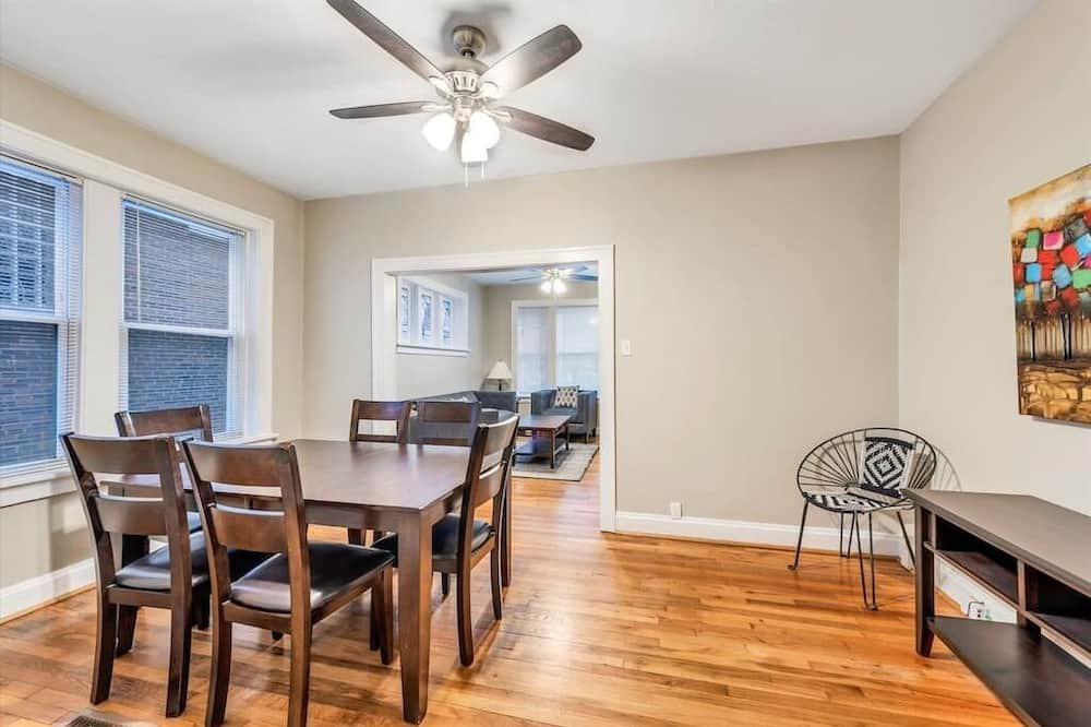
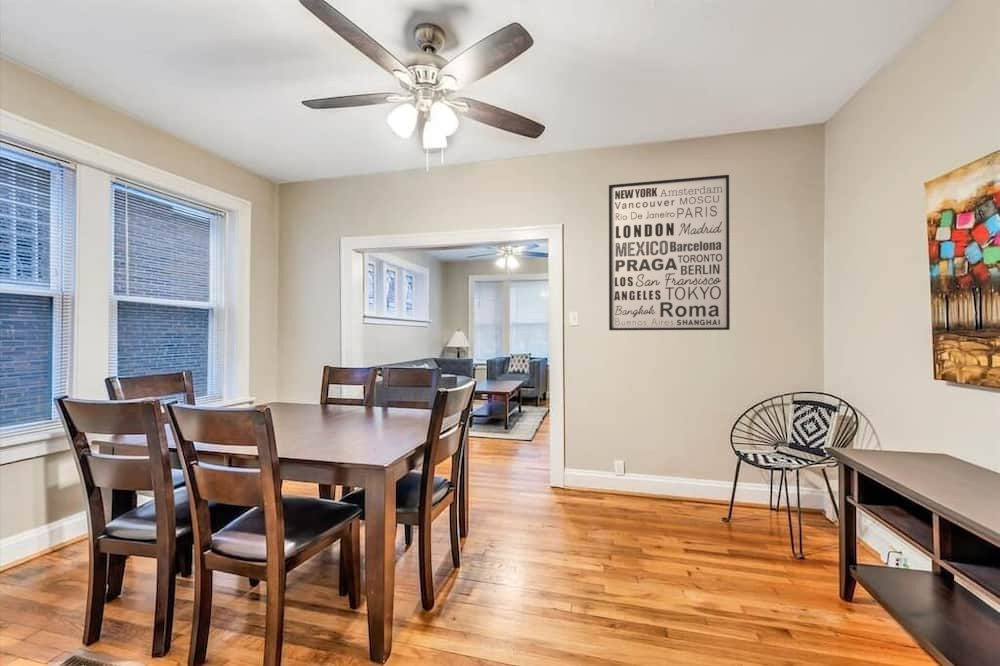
+ wall art [608,174,731,331]
